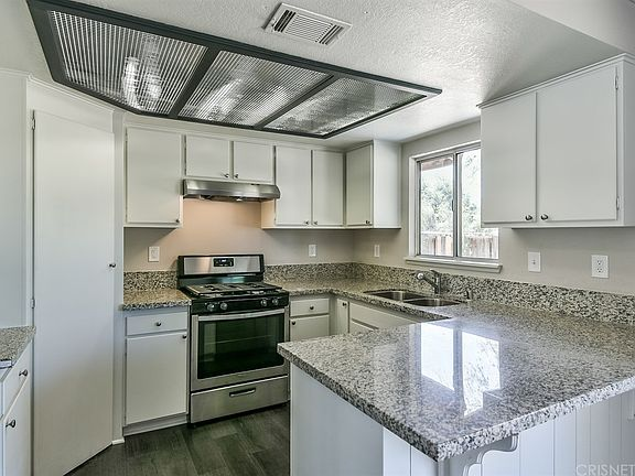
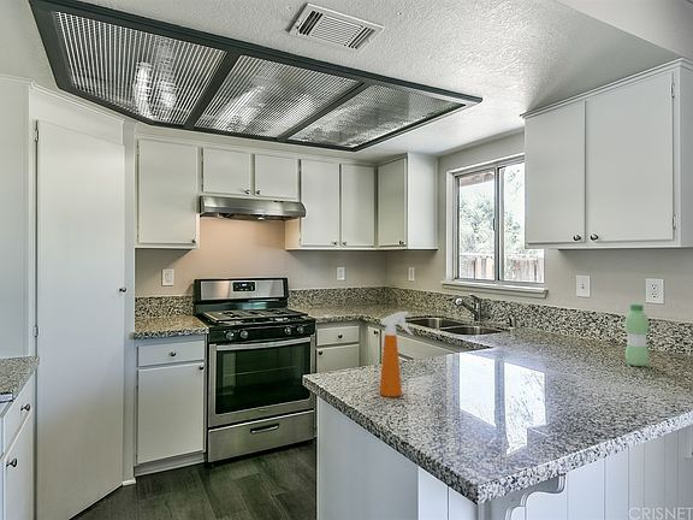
+ spray bottle [379,311,414,398]
+ water bottle [624,303,650,367]
